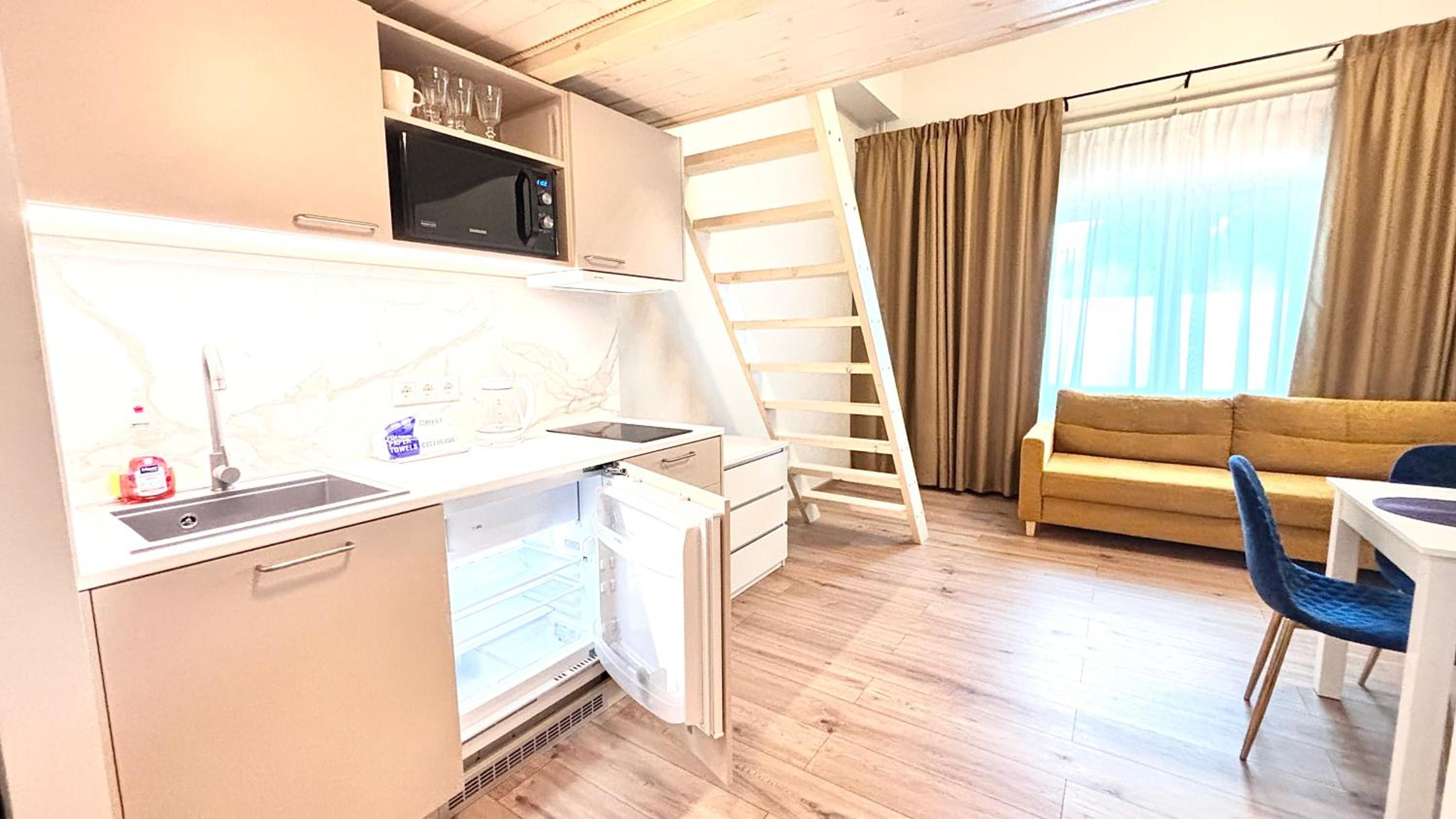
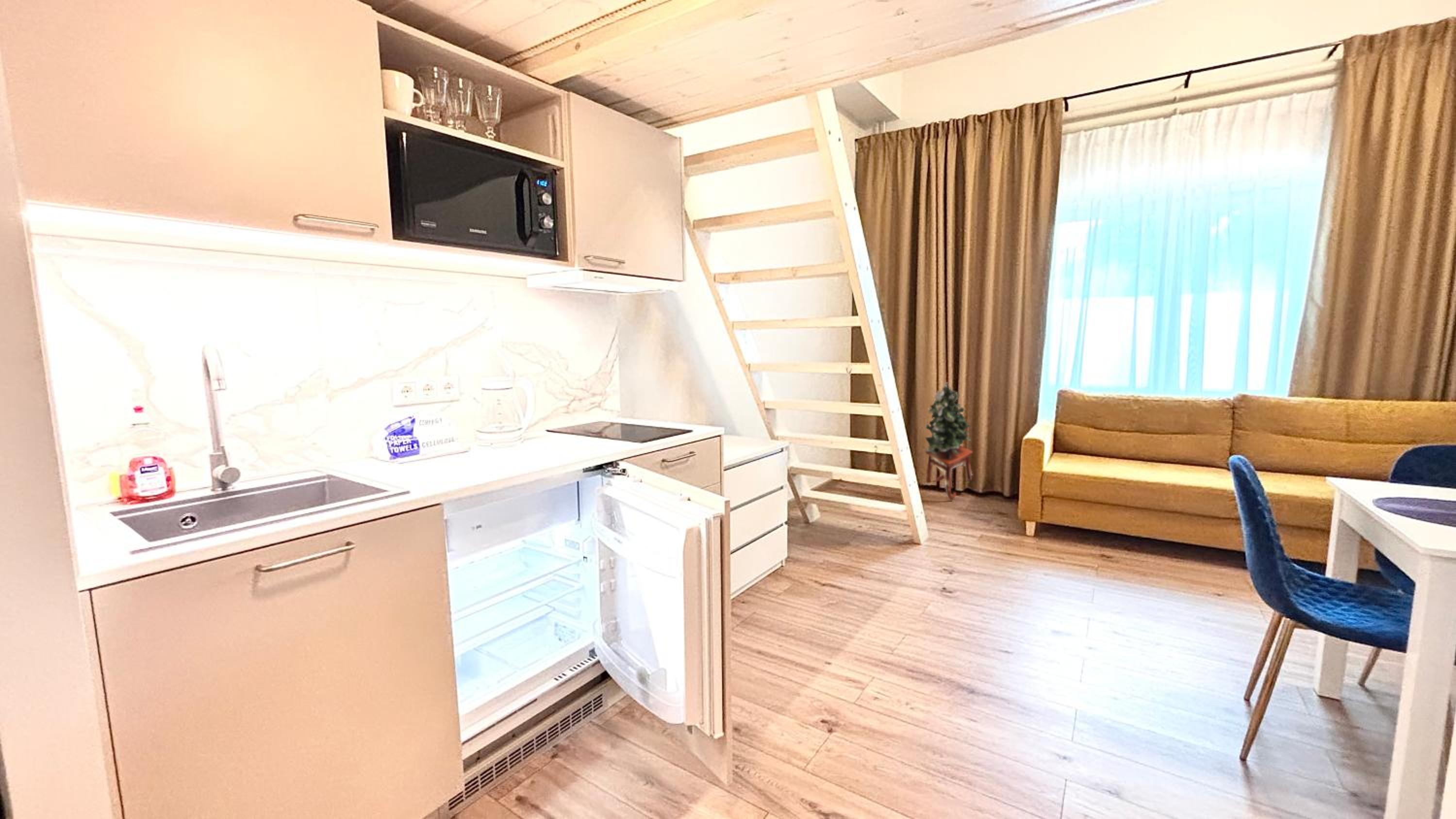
+ potted plant [923,381,973,502]
